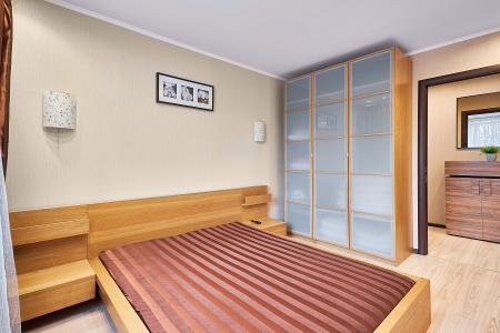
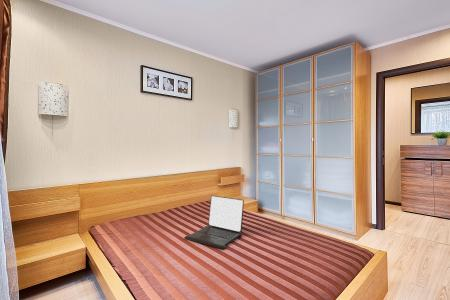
+ laptop [183,195,245,250]
